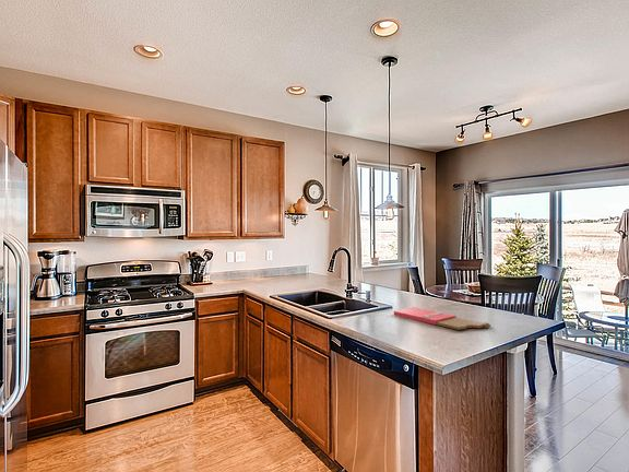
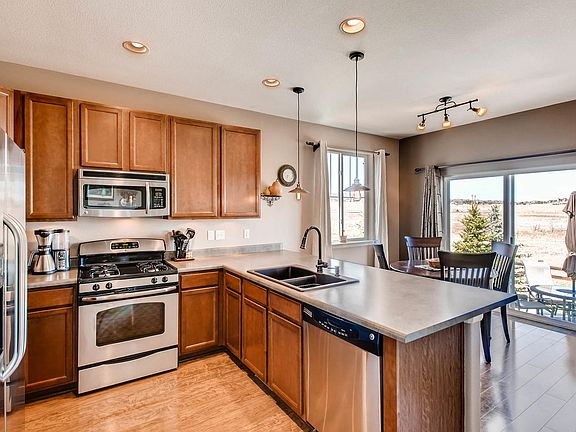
- cutting board [393,306,491,331]
